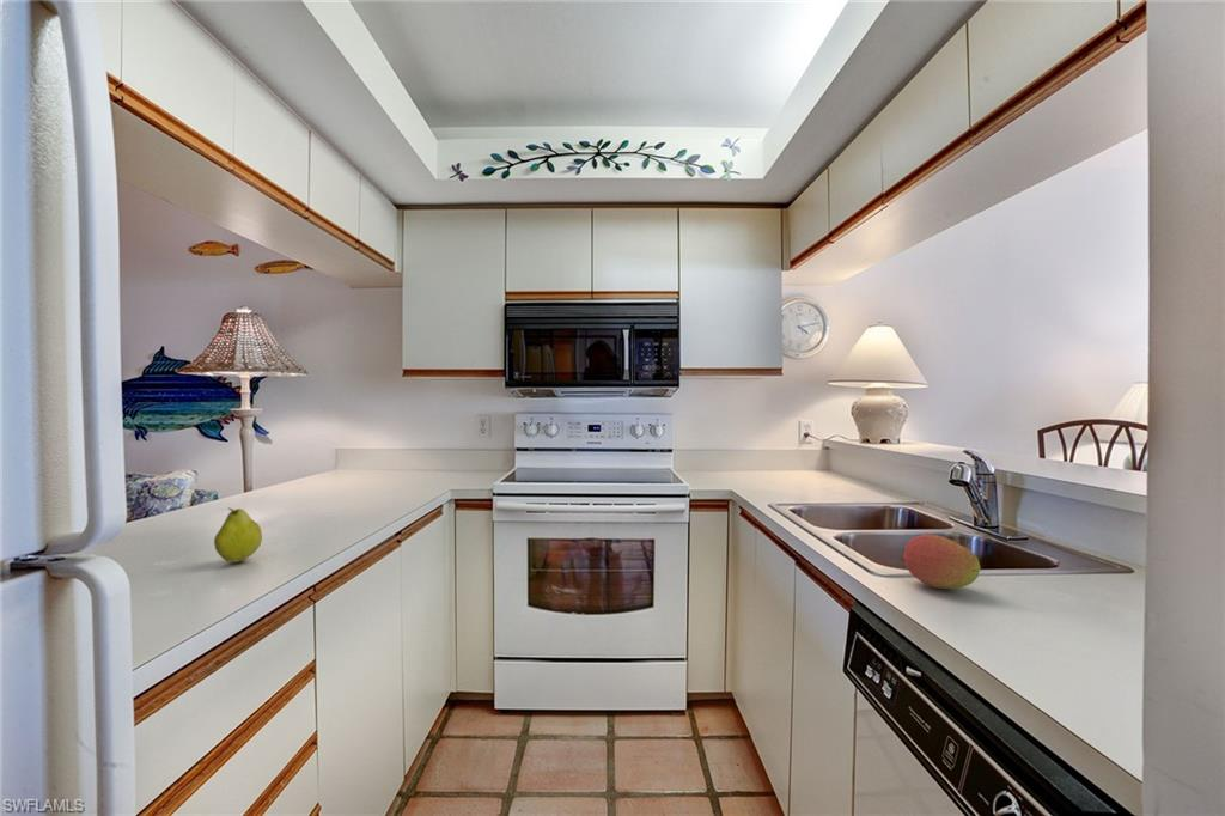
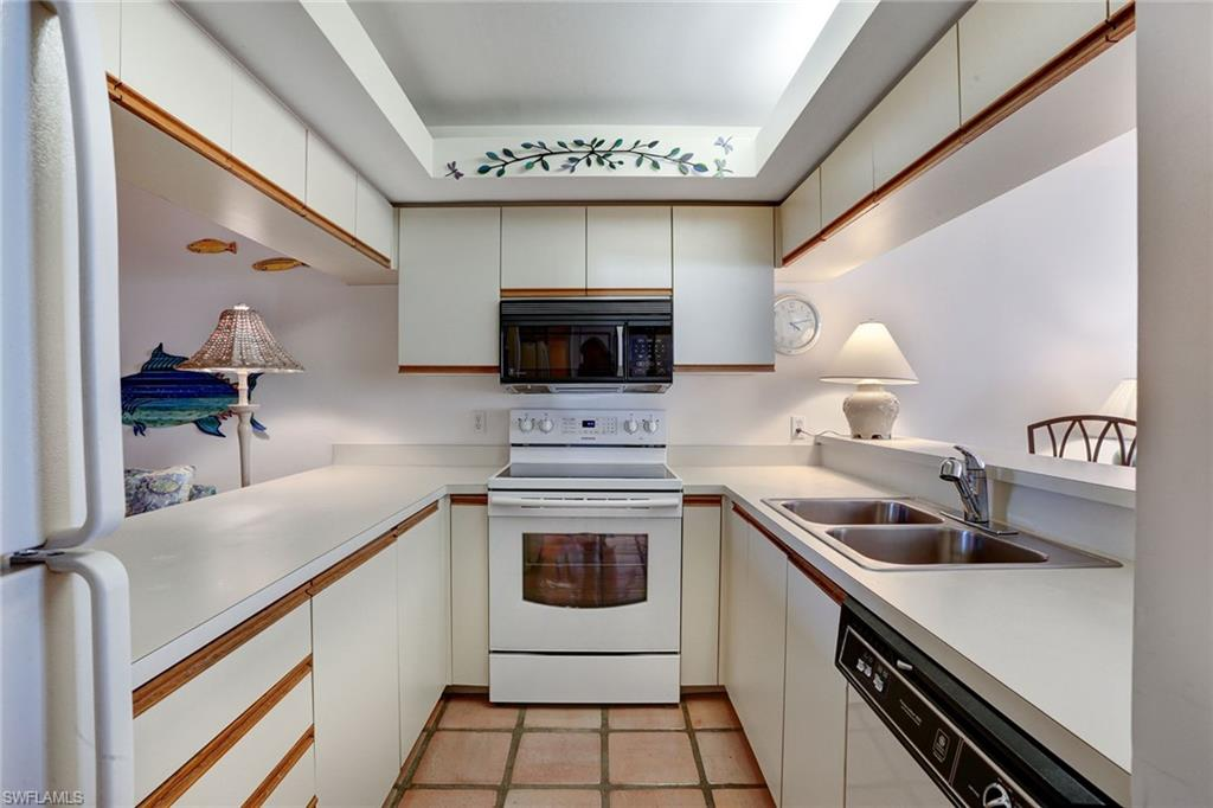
- fruit [213,506,263,564]
- fruit [900,532,982,590]
